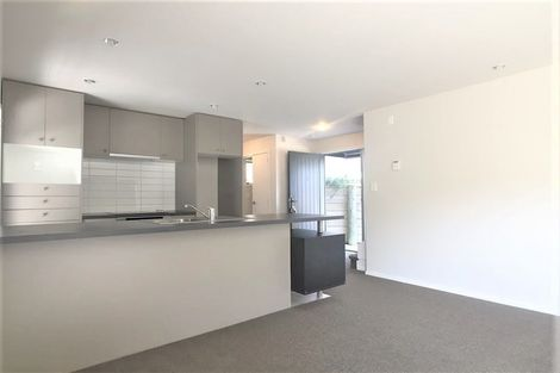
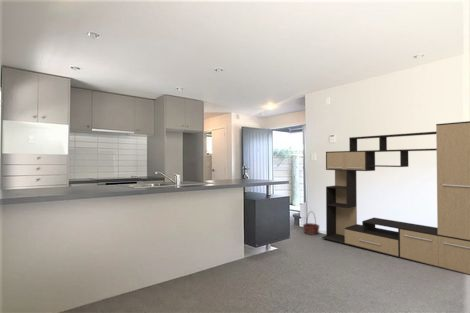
+ media console [321,120,470,276]
+ basket [302,210,320,236]
